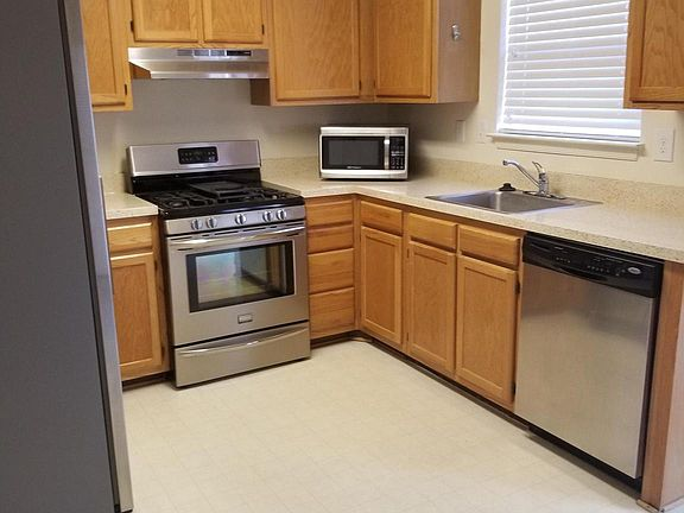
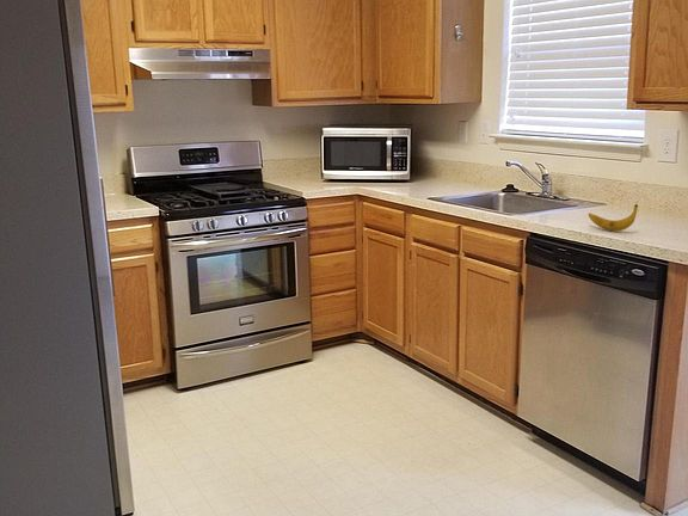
+ banana [588,203,639,232]
